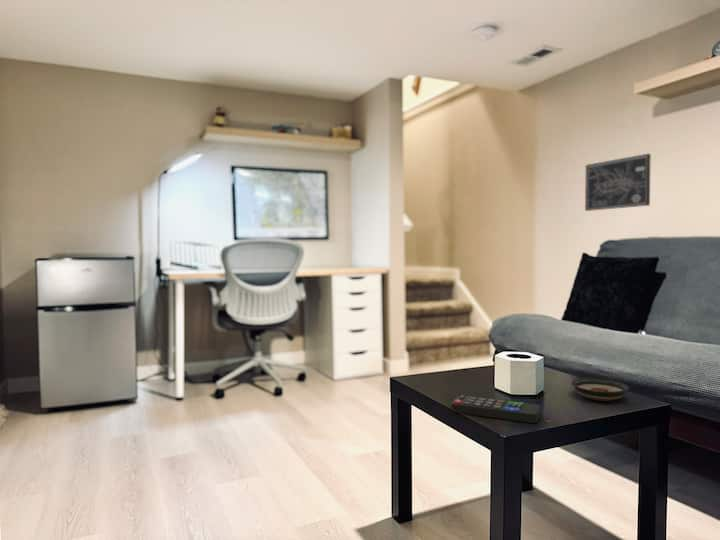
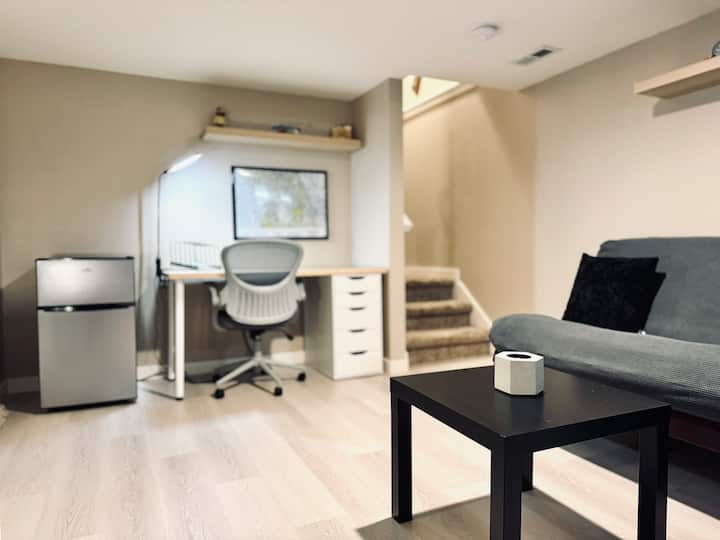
- saucer [570,378,630,402]
- remote control [450,394,542,424]
- wall art [584,153,652,212]
